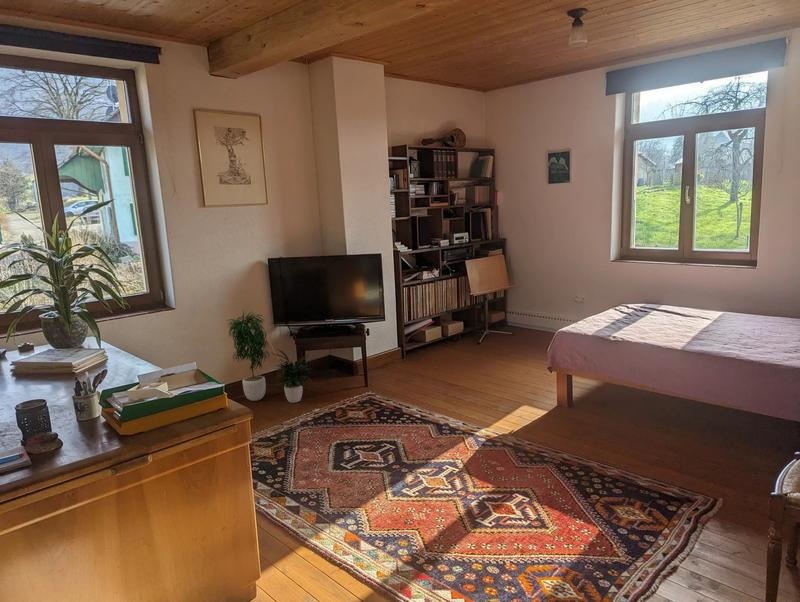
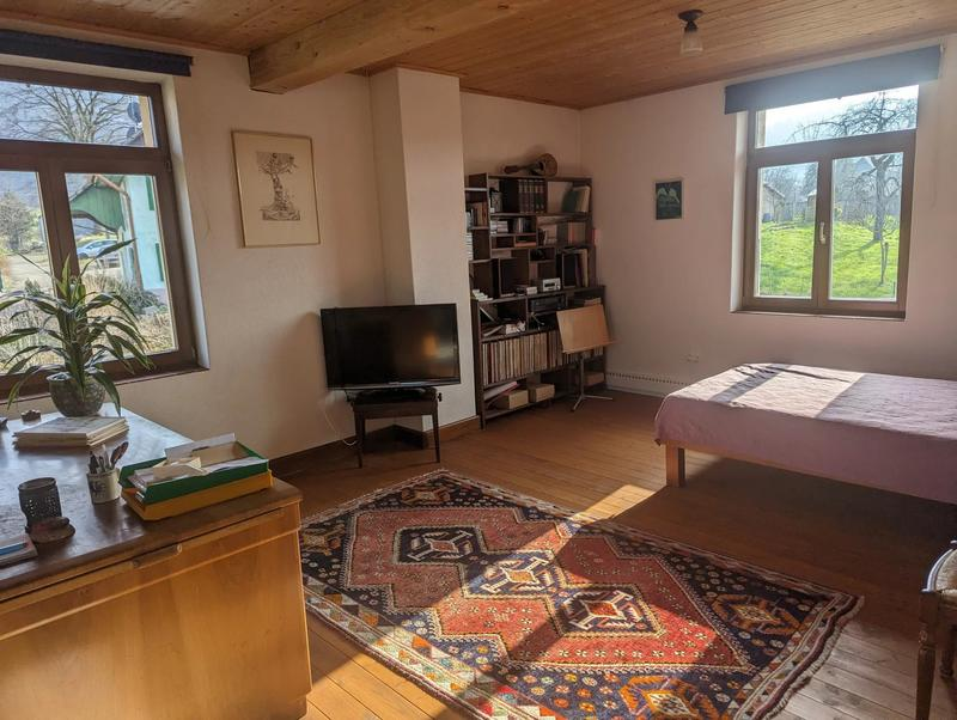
- potted plant [226,309,314,404]
